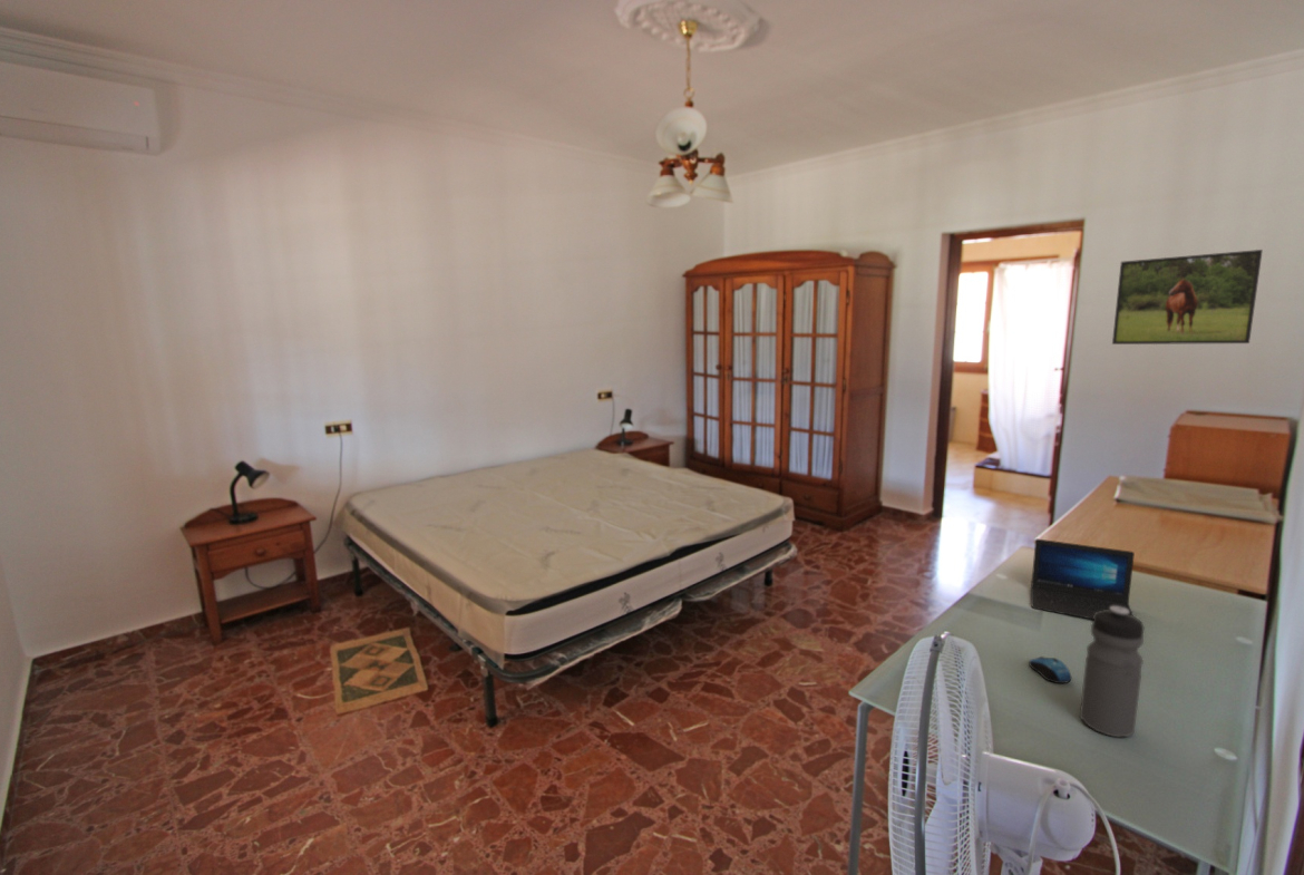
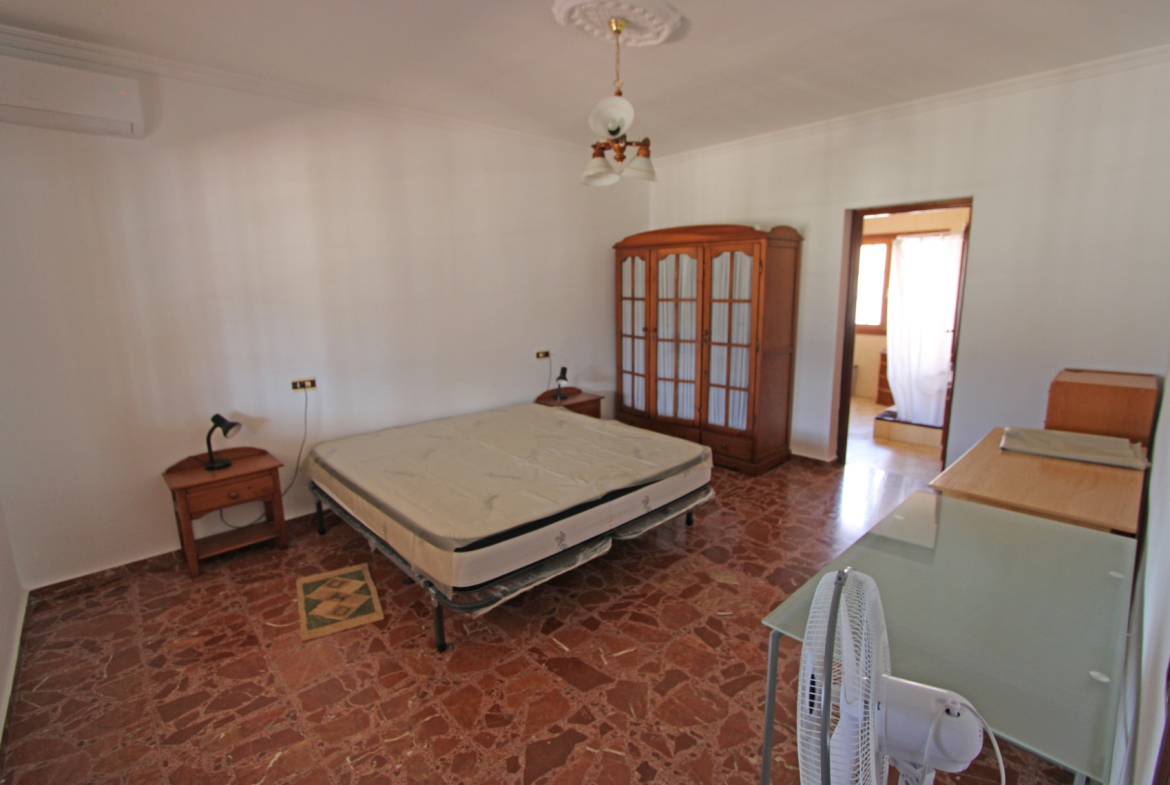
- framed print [1111,249,1264,346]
- water bottle [1079,606,1145,738]
- computer mouse [1028,655,1073,684]
- laptop [1030,538,1136,620]
